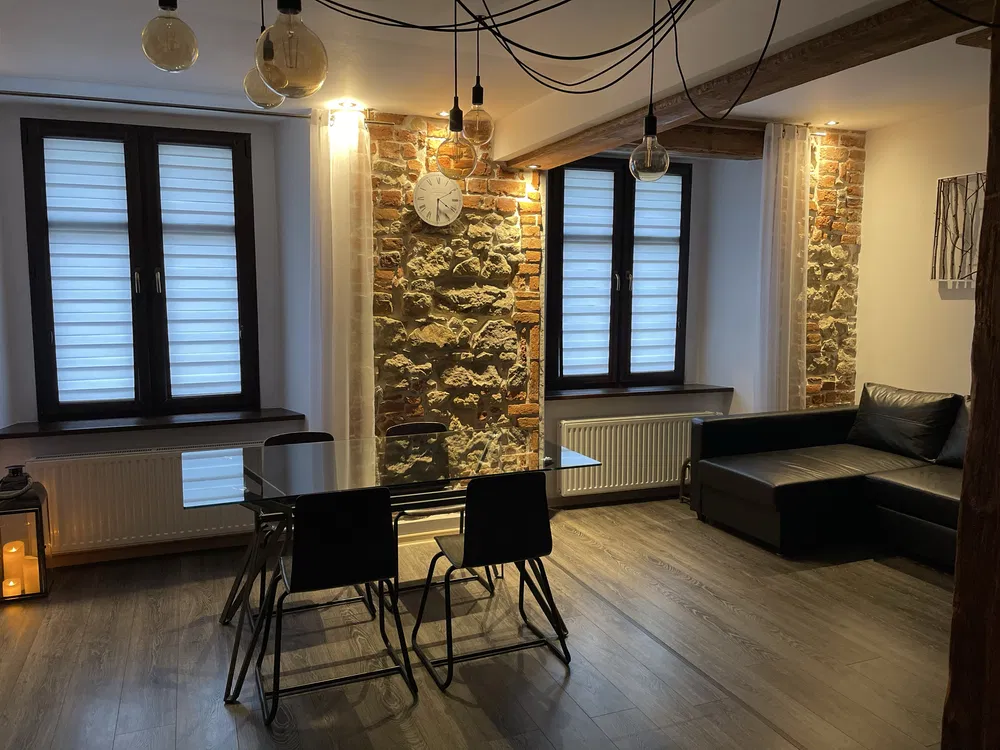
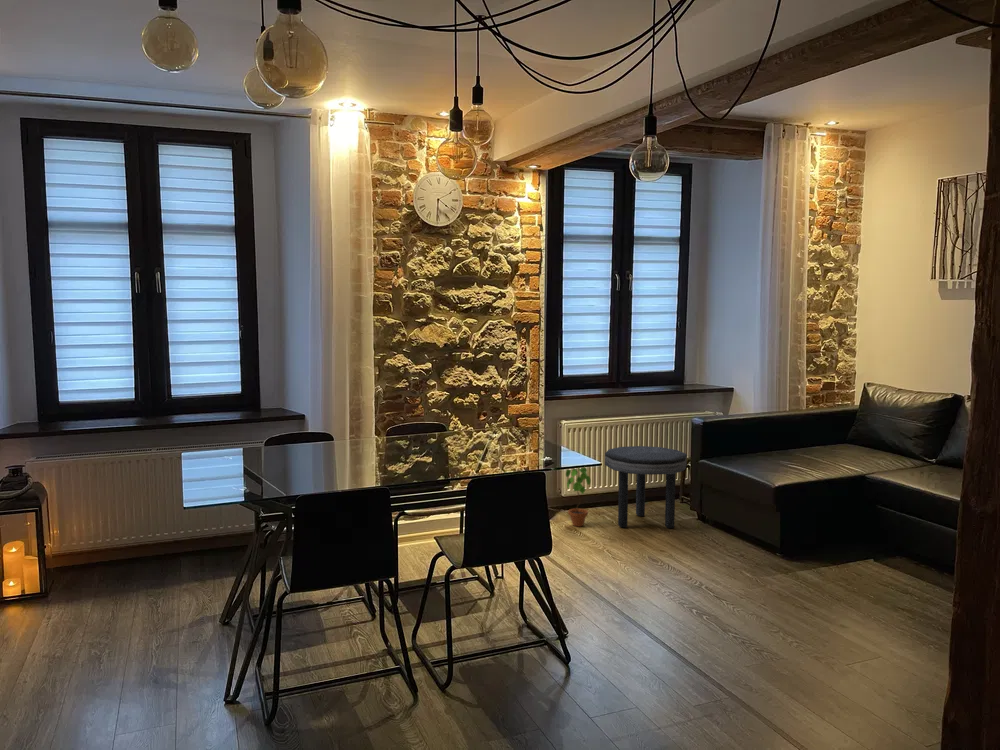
+ potted plant [565,467,592,528]
+ side table [604,445,688,529]
